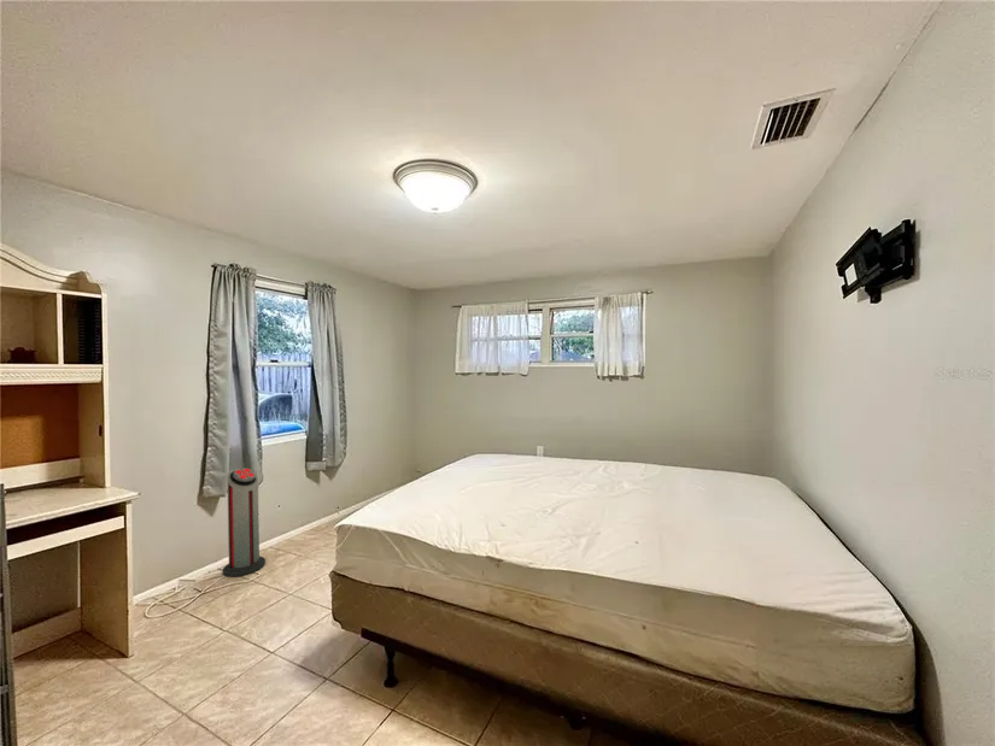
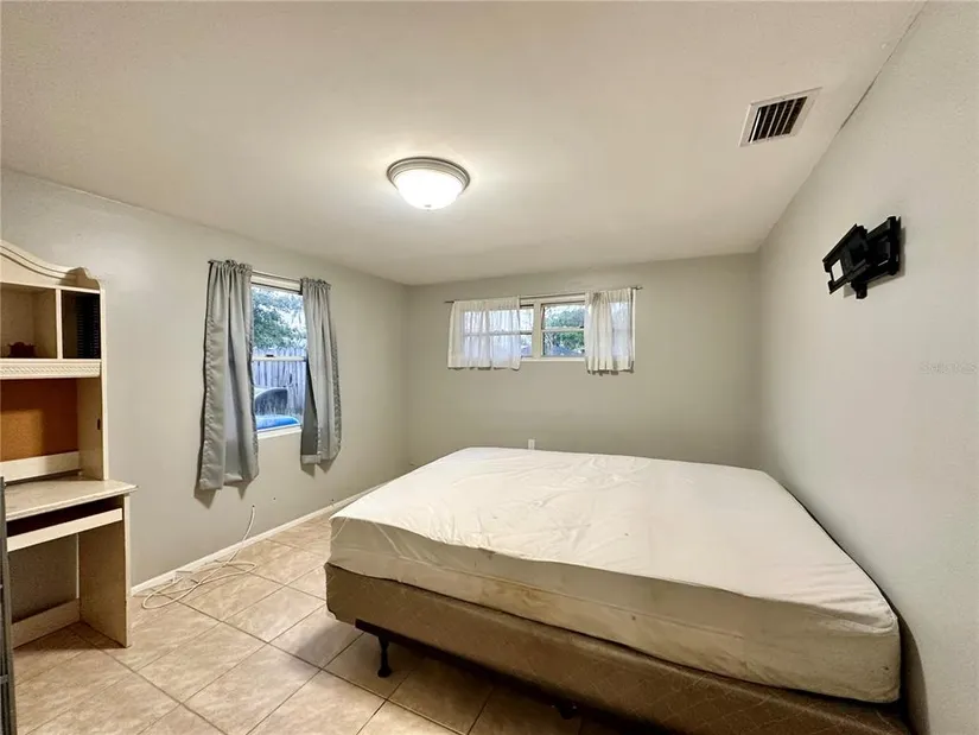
- air purifier [222,468,267,578]
